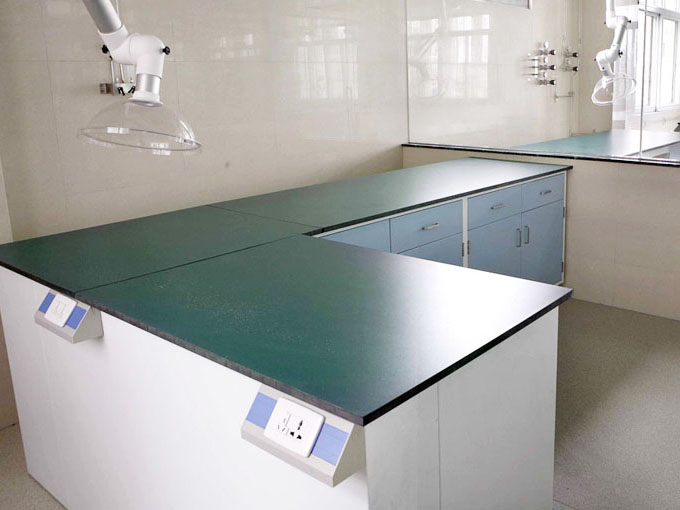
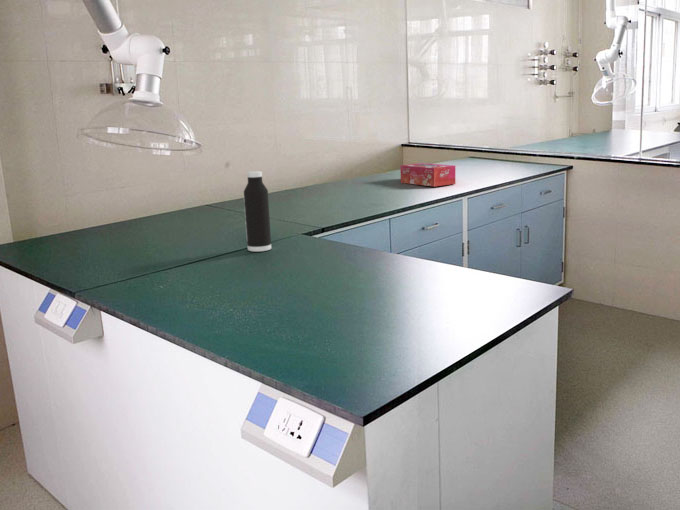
+ tissue box [399,162,456,188]
+ water bottle [243,170,272,253]
